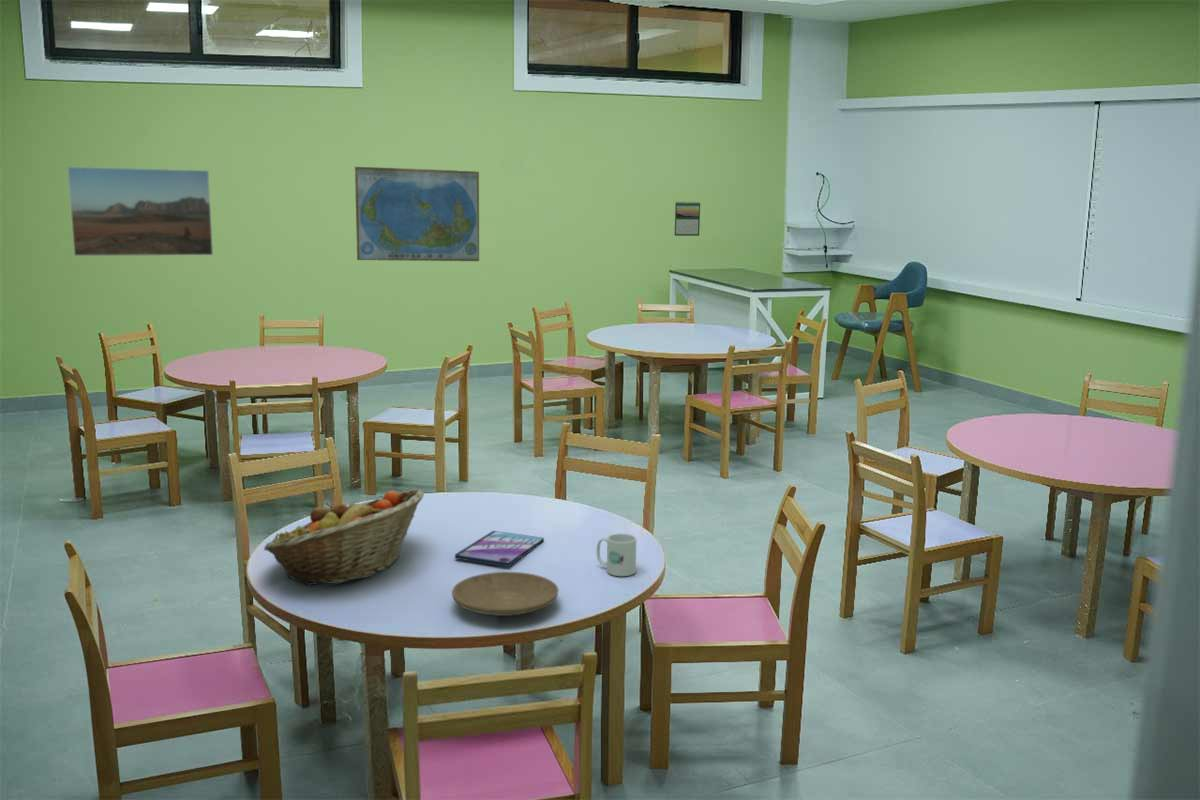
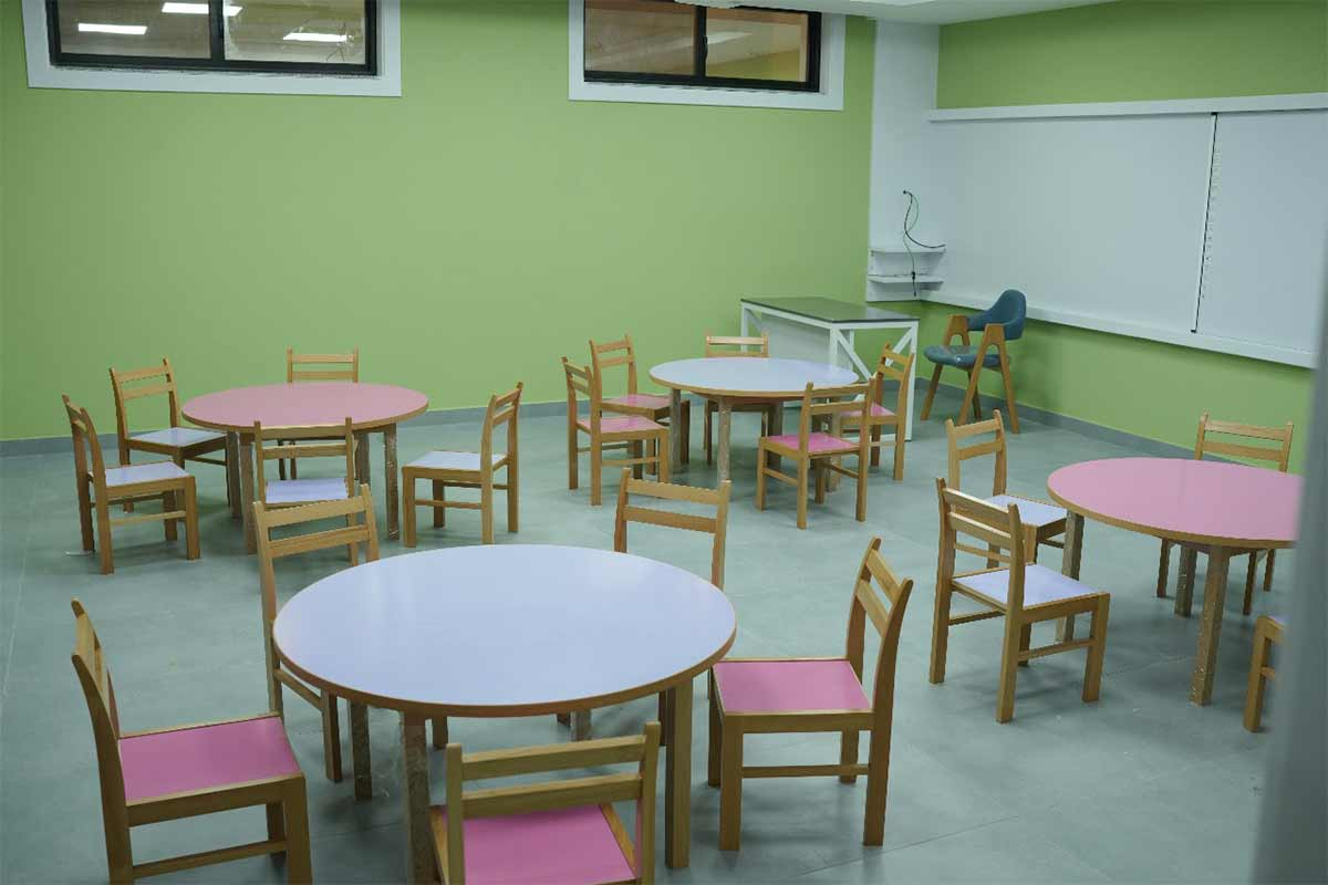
- video game case [454,530,545,568]
- fruit basket [263,488,425,586]
- world map [354,166,480,262]
- calendar [673,200,701,237]
- mug [596,532,637,577]
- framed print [66,166,214,257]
- plate [451,571,560,617]
